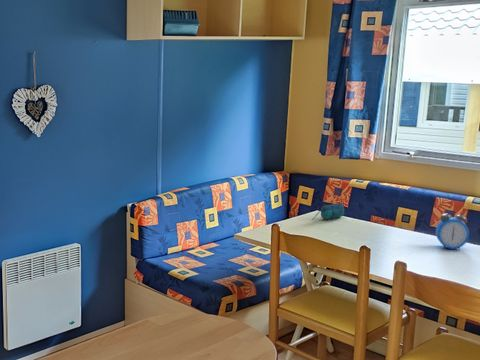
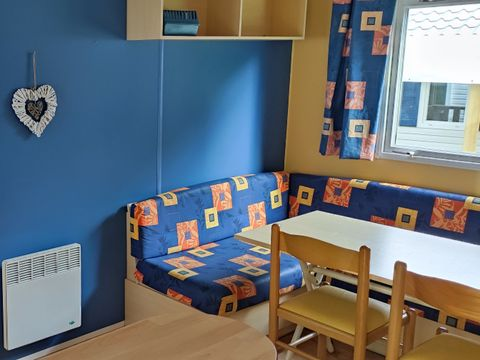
- pencil case [311,202,345,221]
- alarm clock [435,213,470,251]
